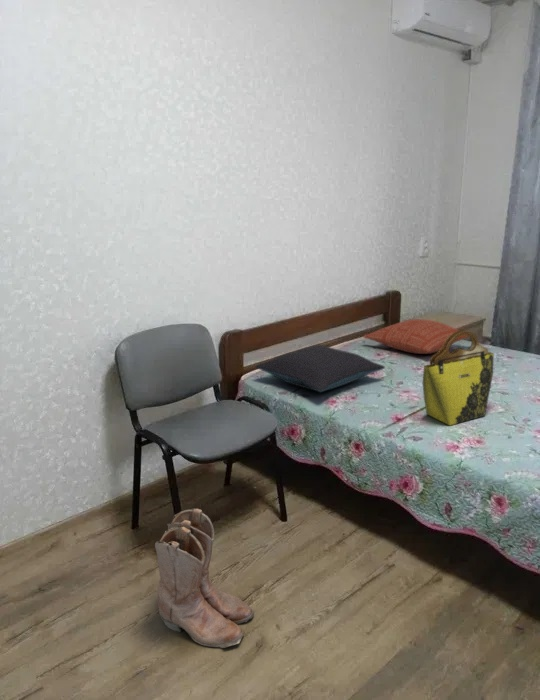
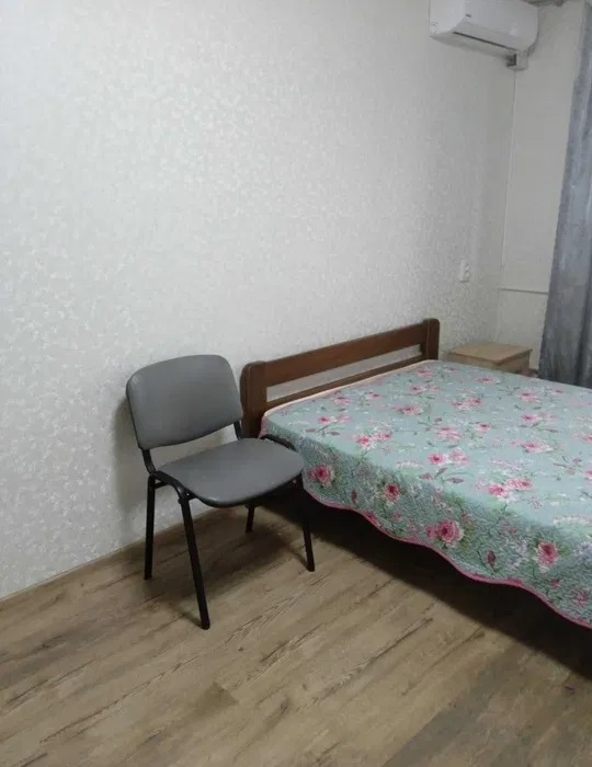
- tote bag [422,329,495,426]
- pillow [254,344,386,393]
- pillow [363,318,469,355]
- boots [154,507,255,649]
